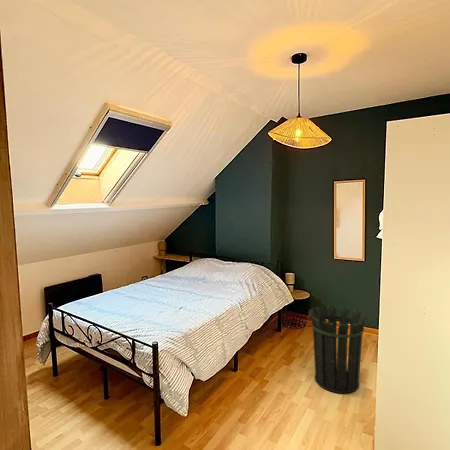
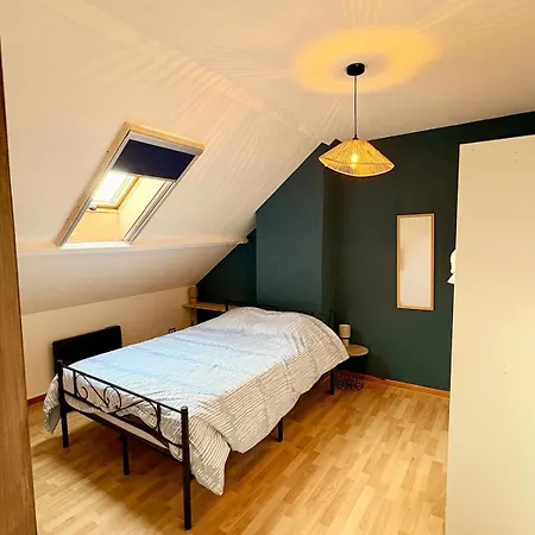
- waste bin [308,305,369,395]
